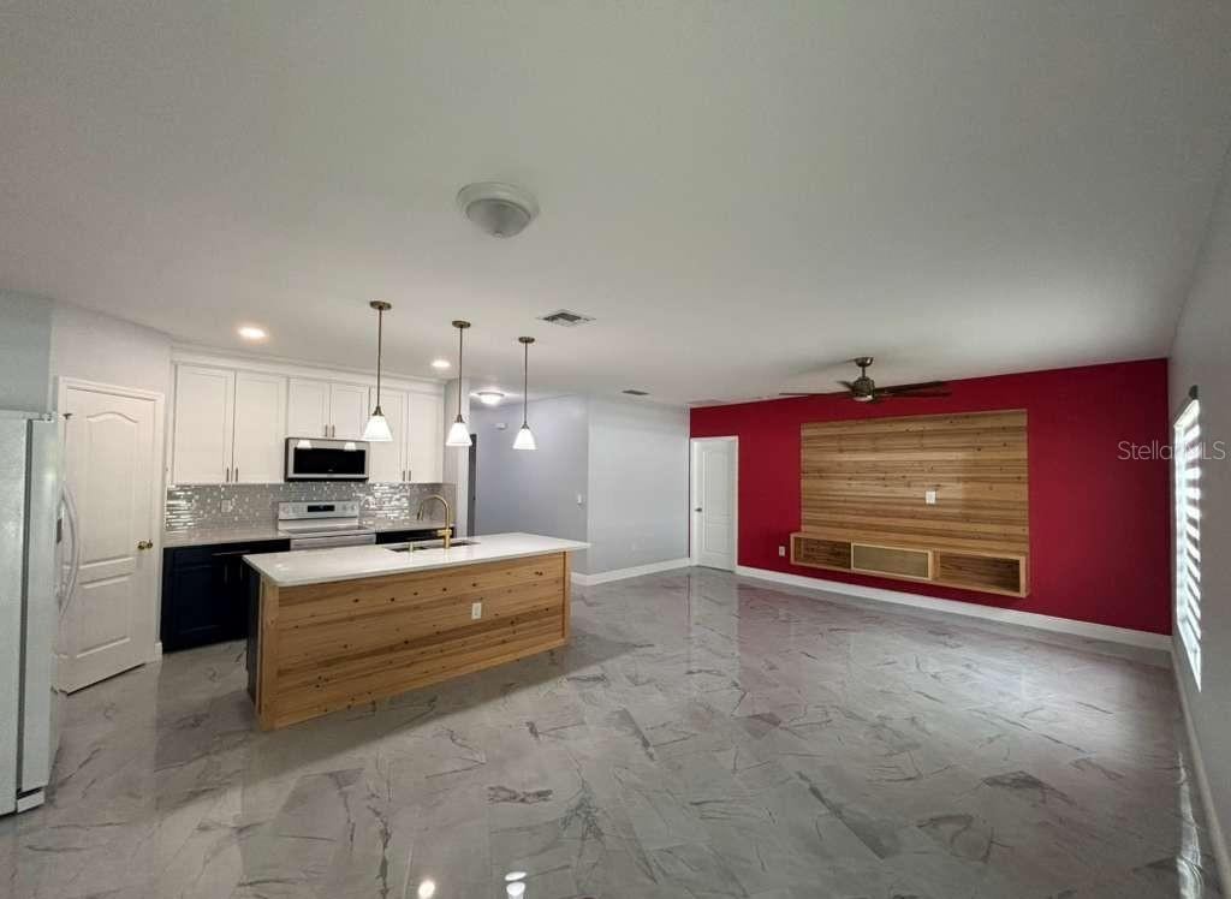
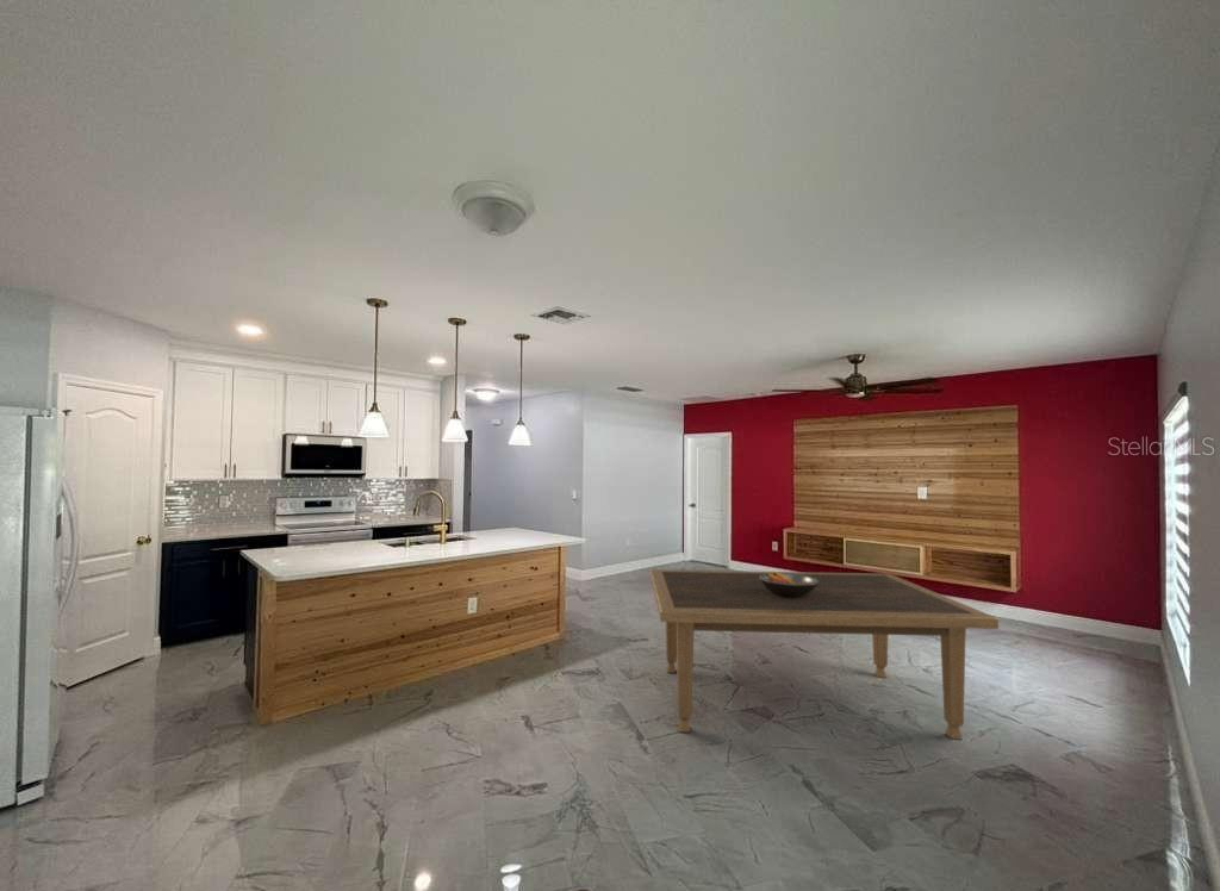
+ fruit bowl [760,573,818,597]
+ dining table [649,568,1000,741]
